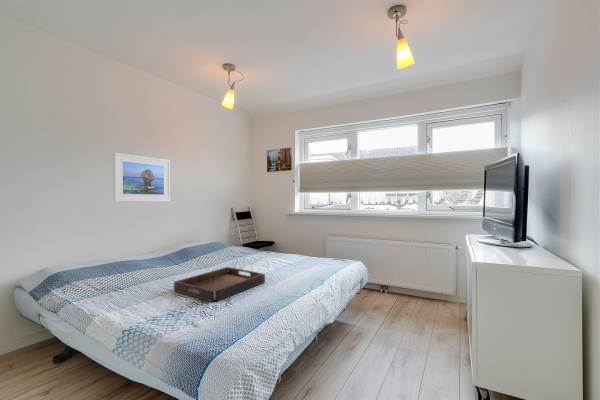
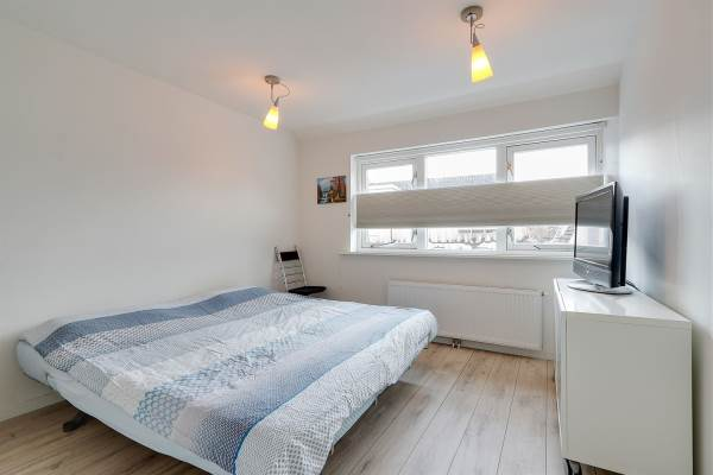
- serving tray [173,266,266,303]
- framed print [112,152,171,203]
